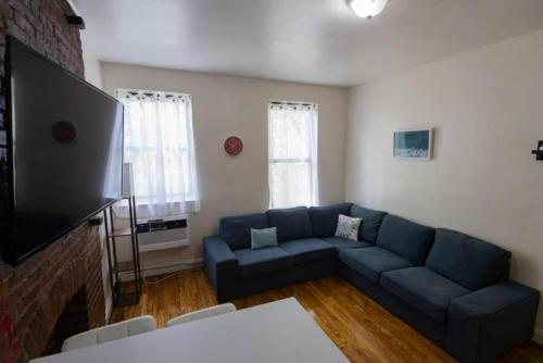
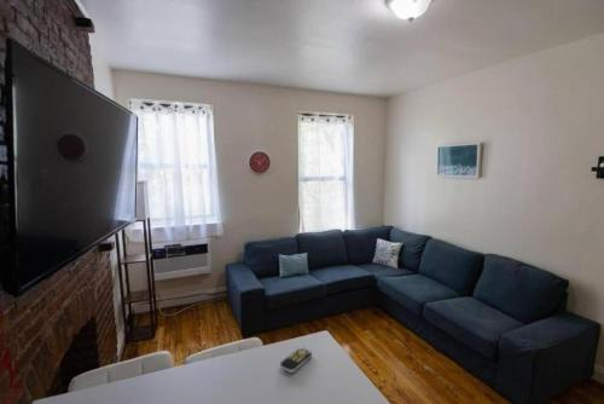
+ remote control [279,347,313,374]
